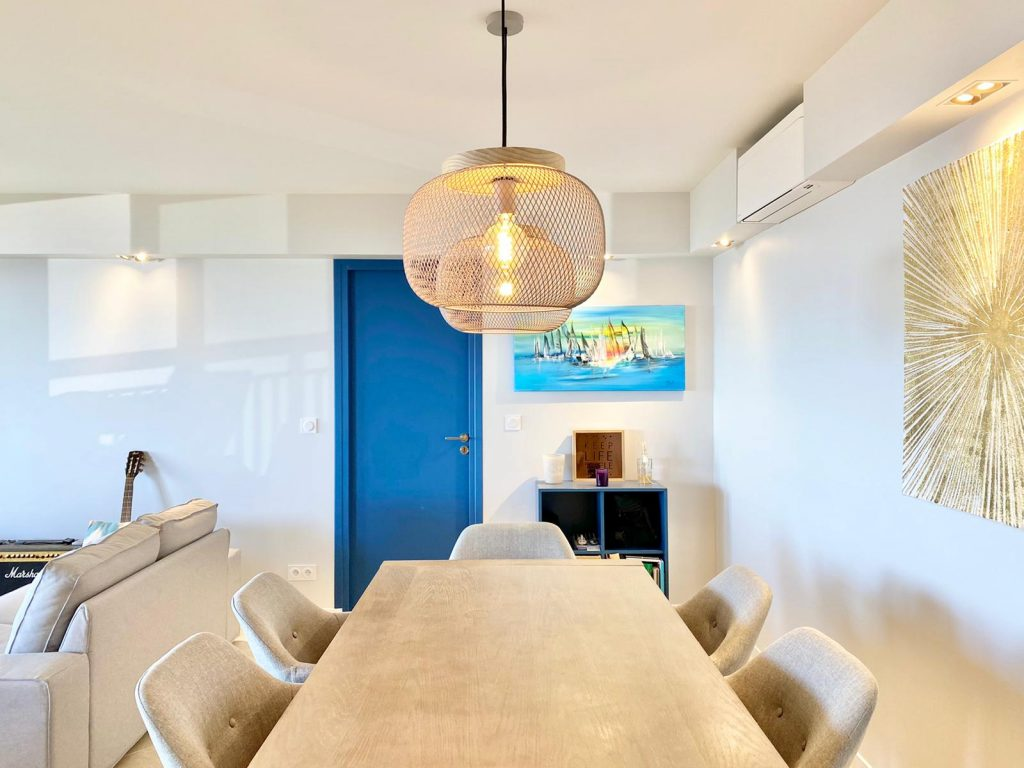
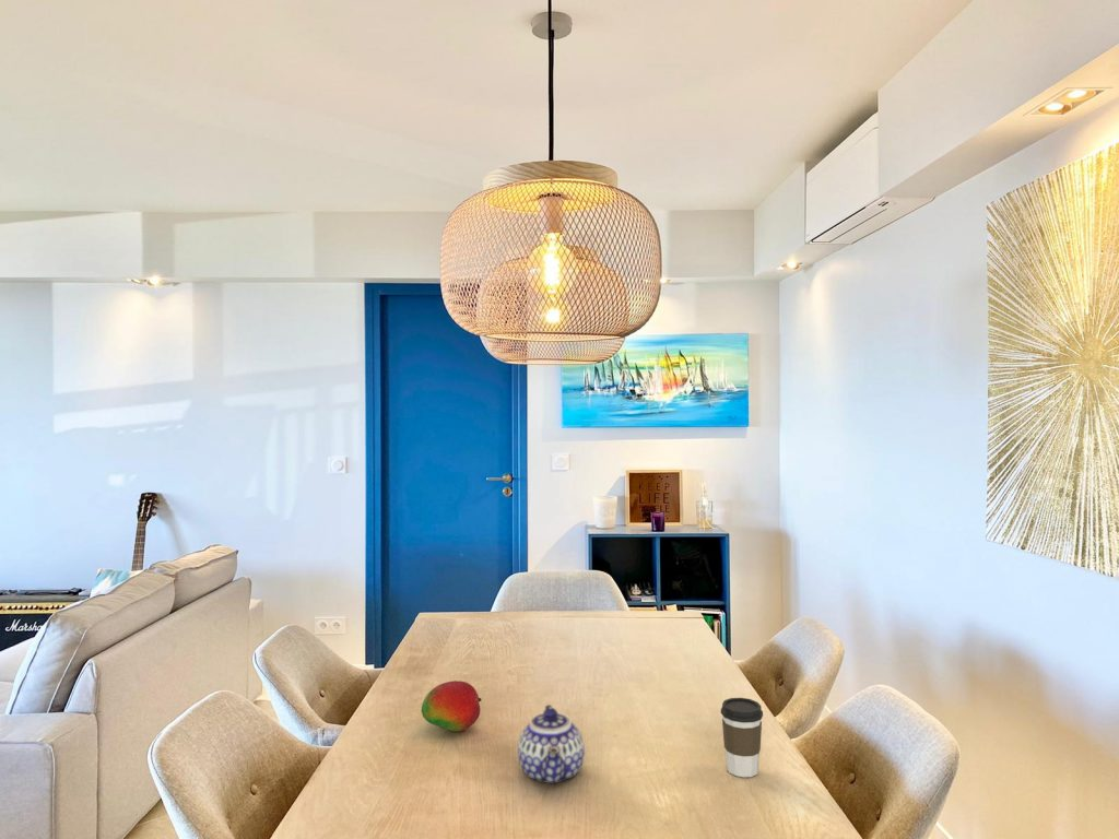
+ coffee cup [720,697,764,778]
+ fruit [421,680,483,732]
+ teapot [517,704,586,785]
